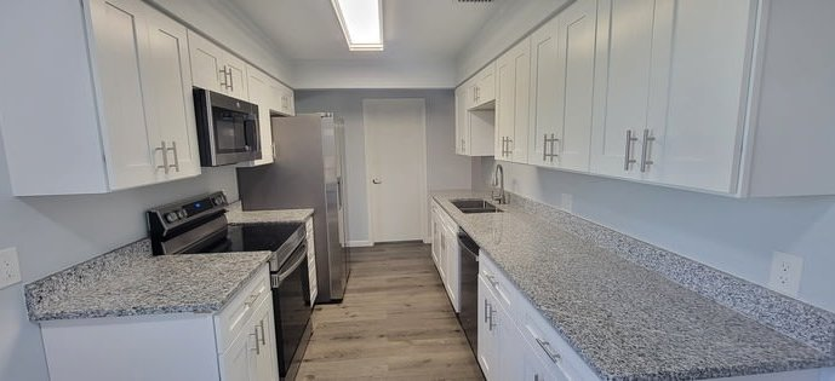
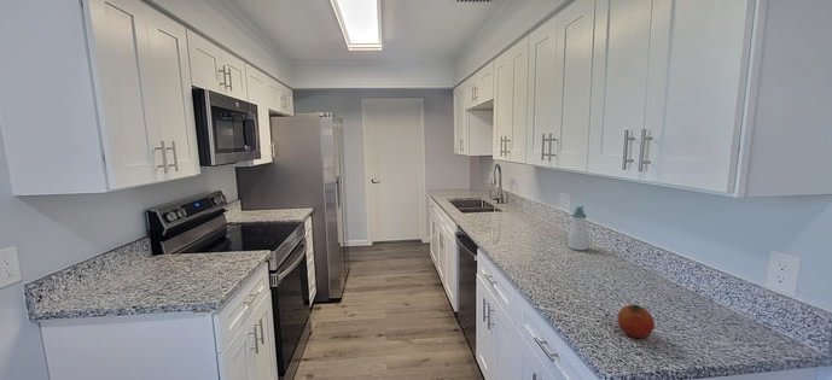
+ soap bottle [568,205,589,251]
+ fruit [616,304,656,339]
